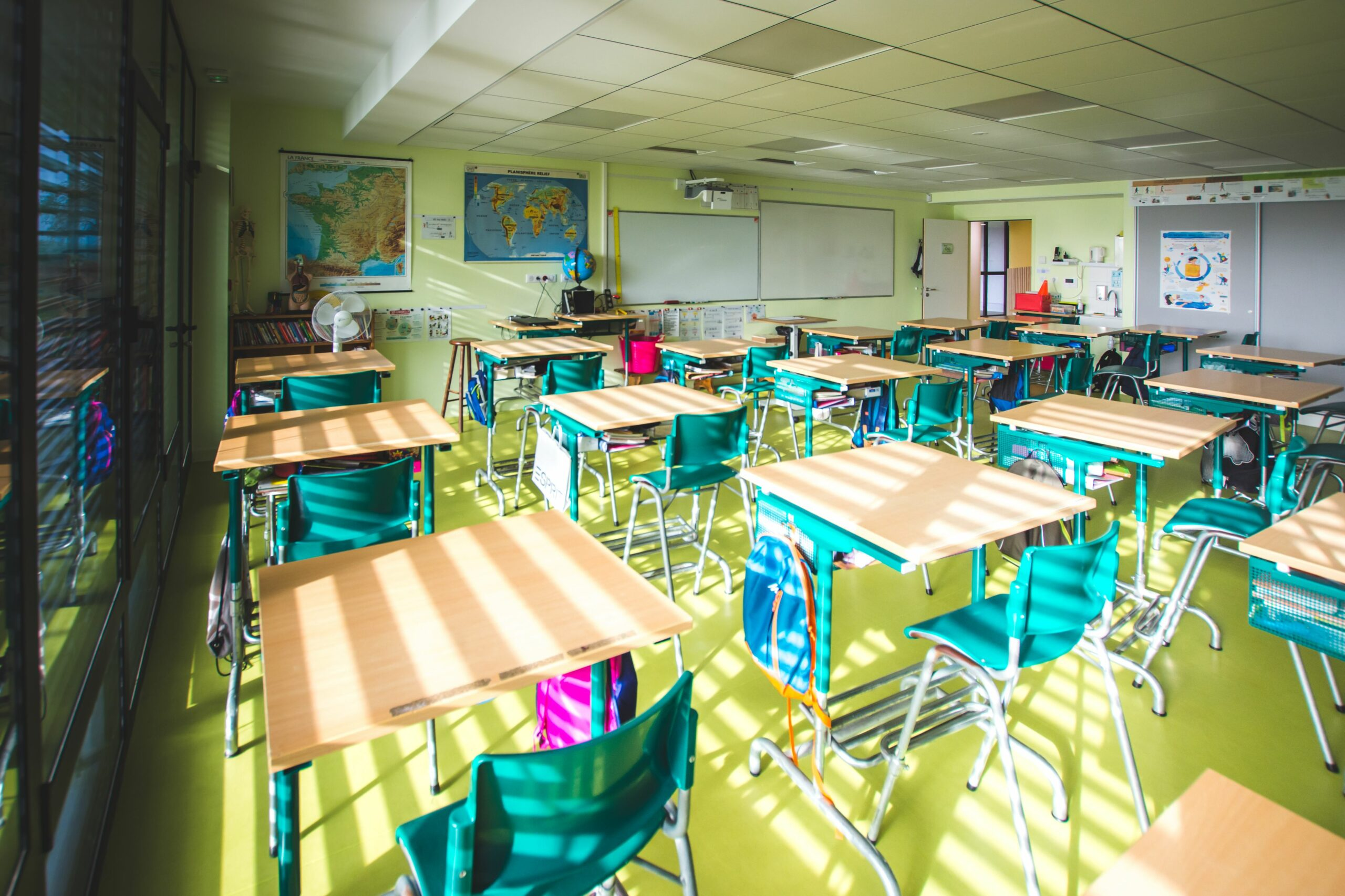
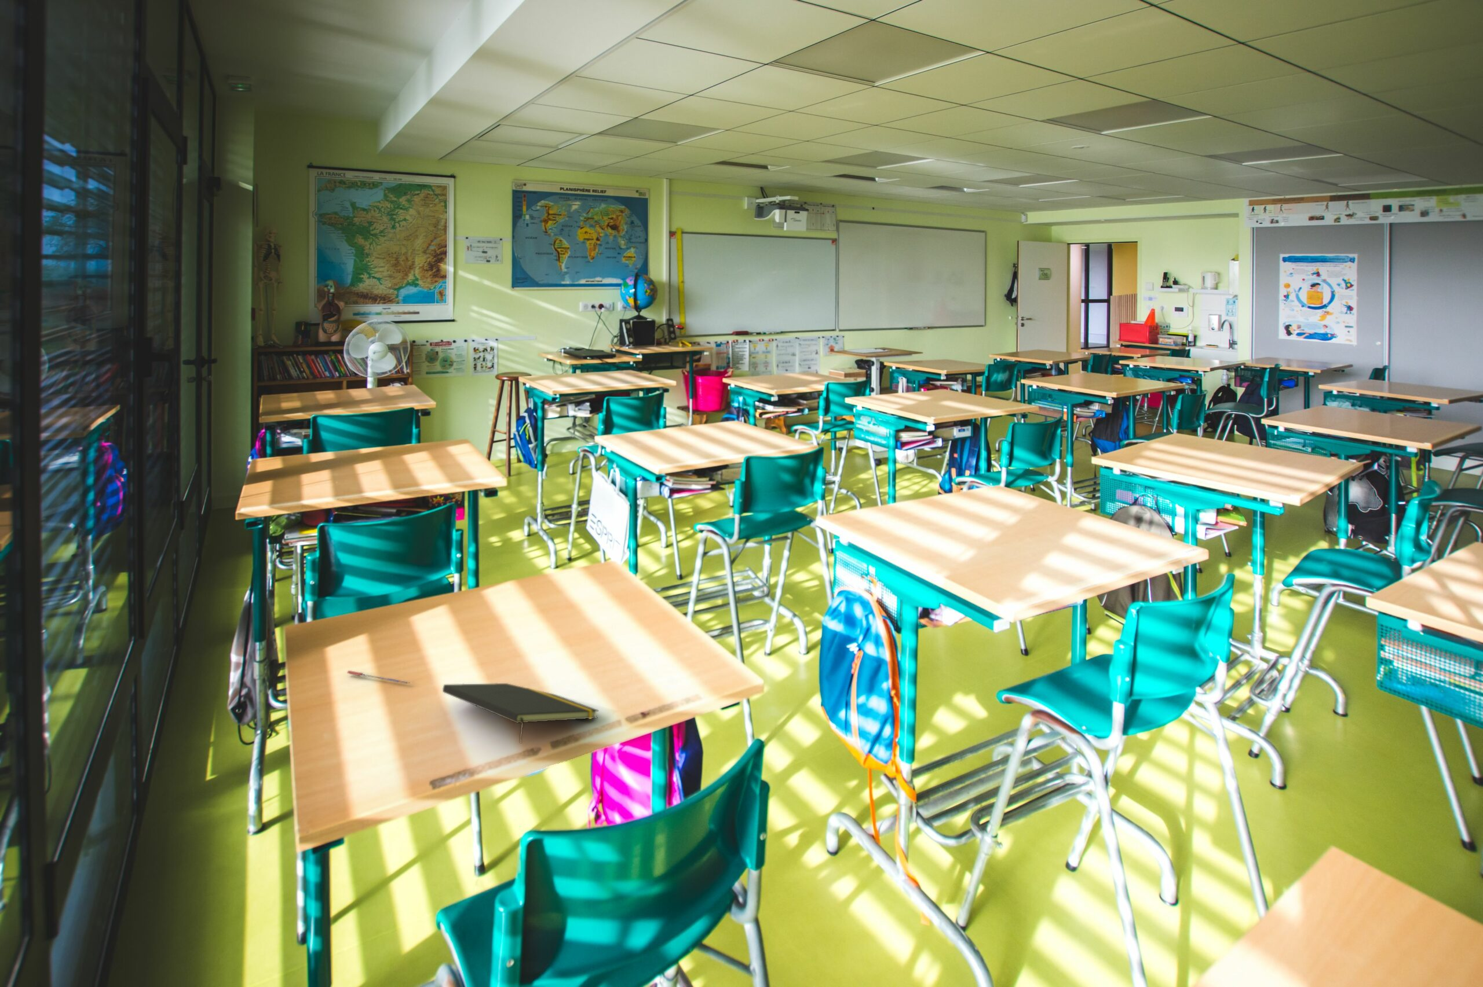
+ notepad [442,683,599,744]
+ pen [346,670,410,685]
